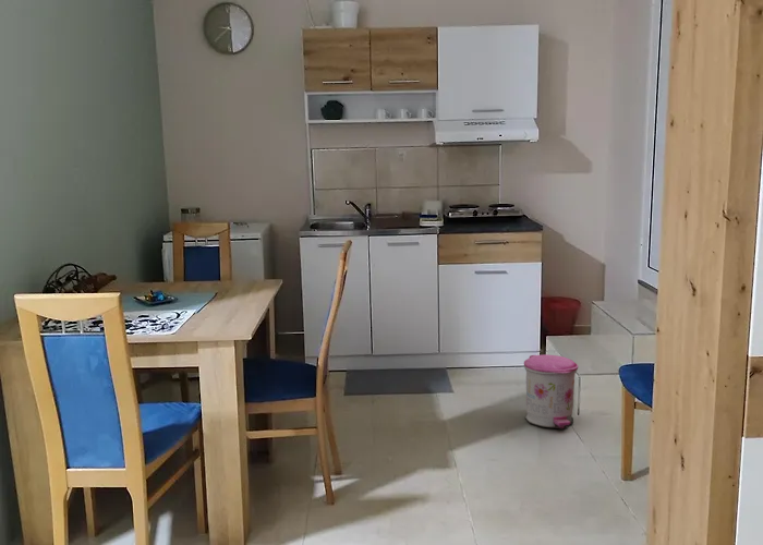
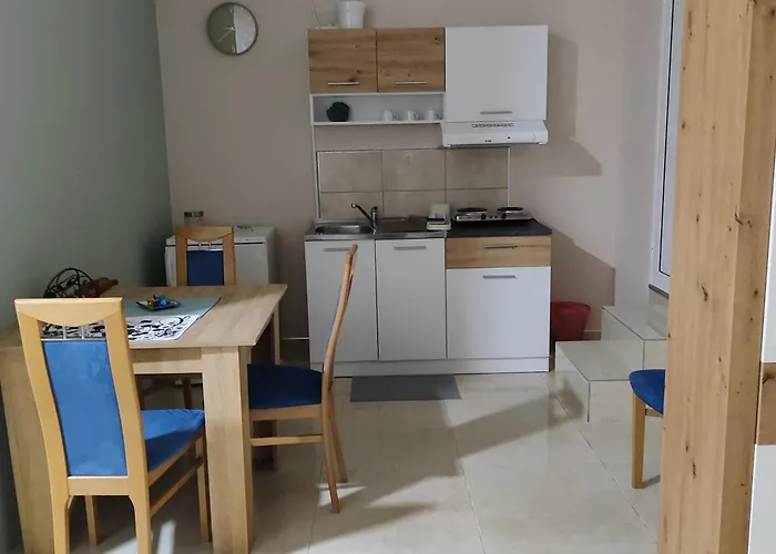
- trash can [523,353,579,431]
